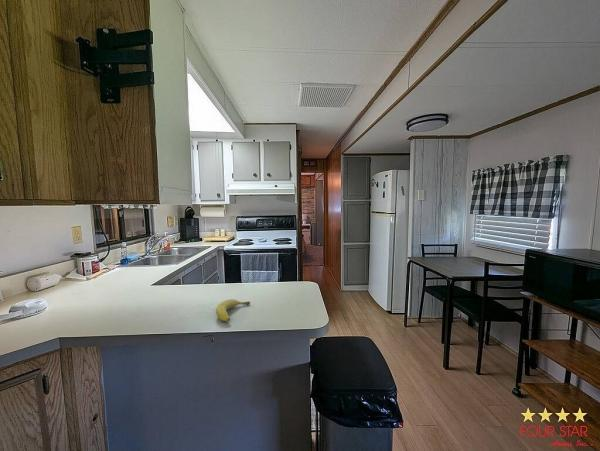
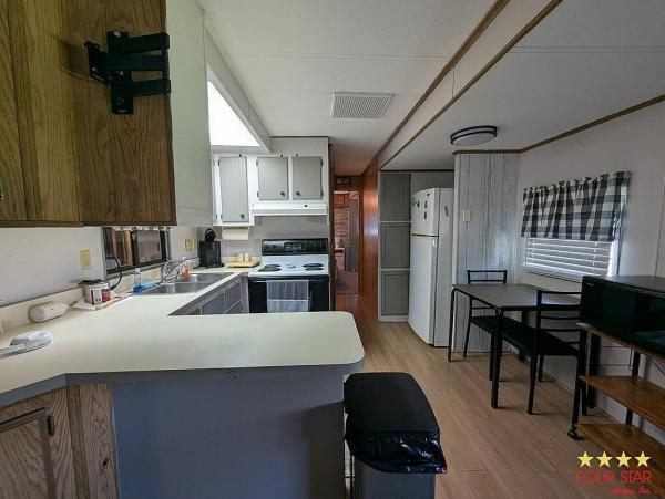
- fruit [215,298,251,322]
